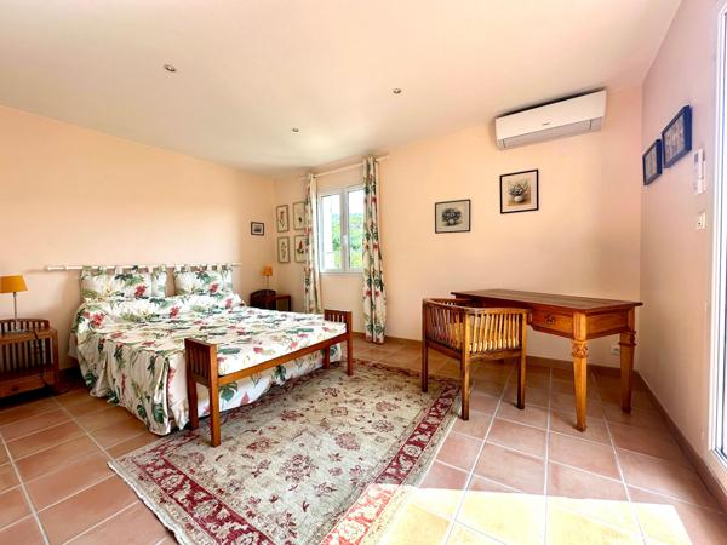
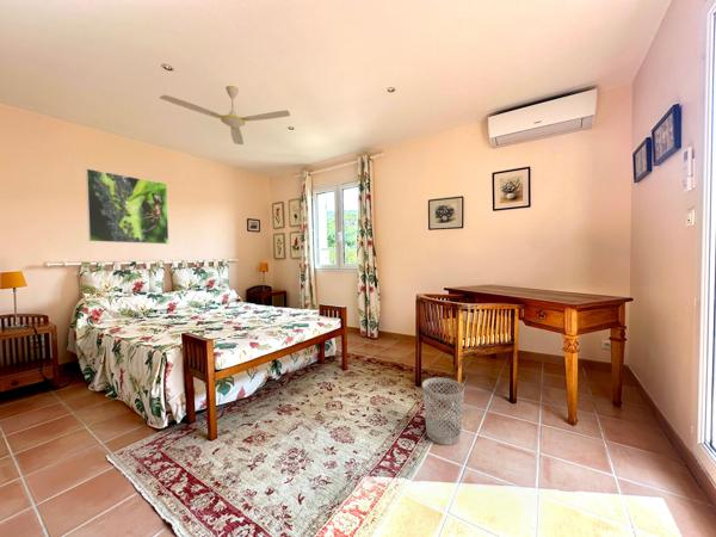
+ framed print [85,167,169,246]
+ ceiling fan [159,85,291,146]
+ wastebasket [421,377,465,446]
